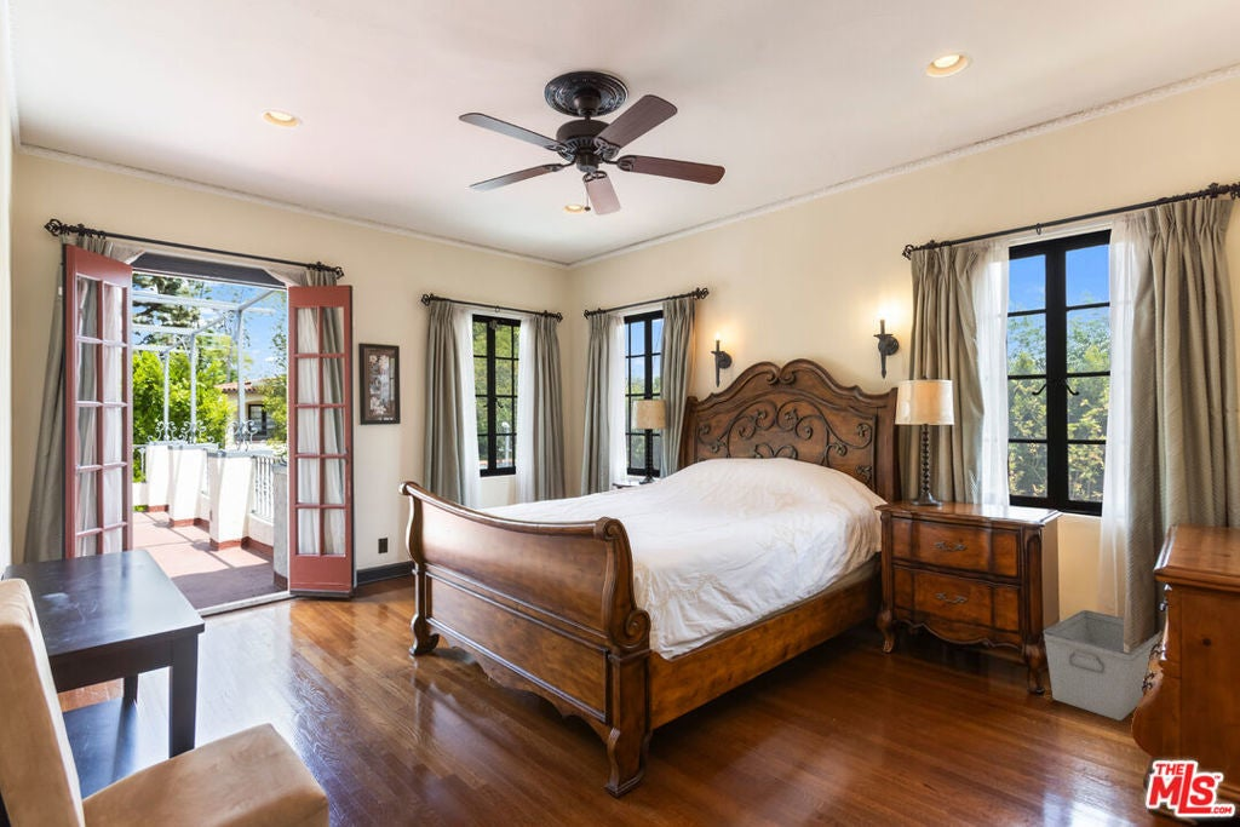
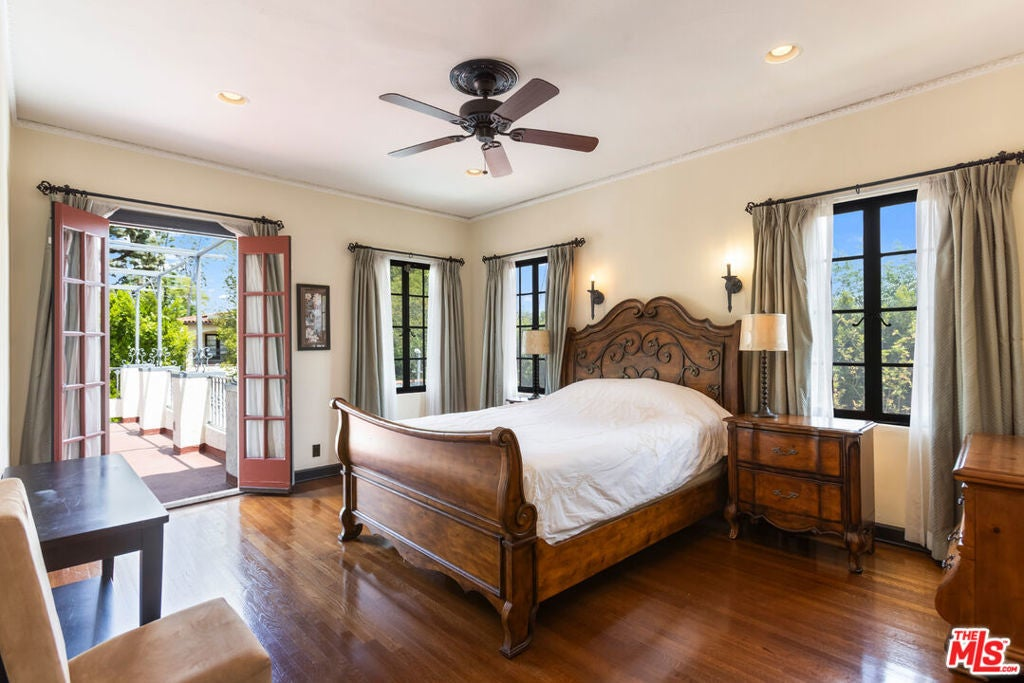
- storage bin [1041,609,1162,722]
